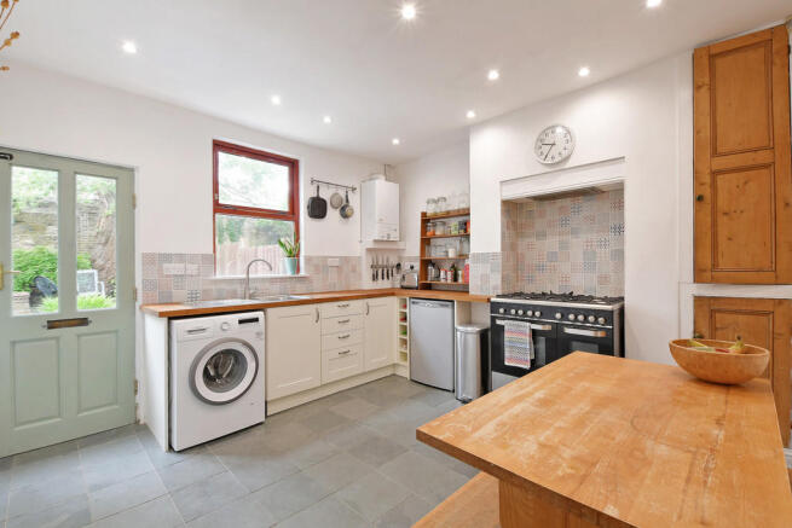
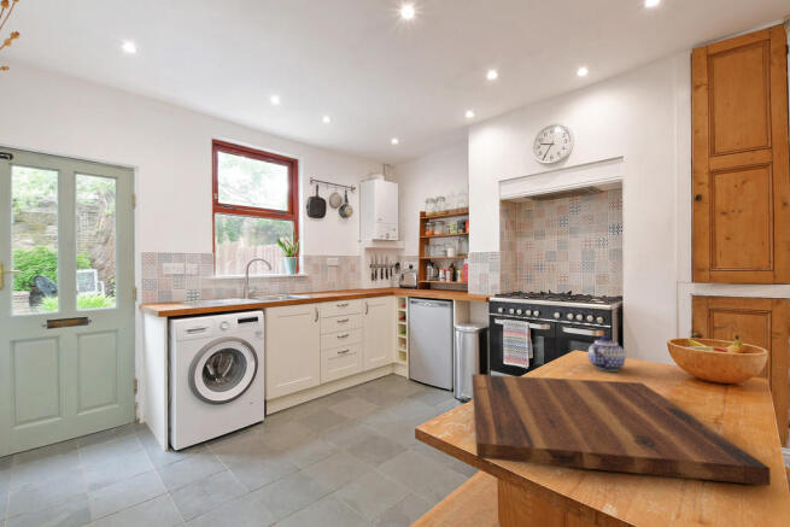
+ cutting board [470,373,772,487]
+ teapot [587,334,626,373]
